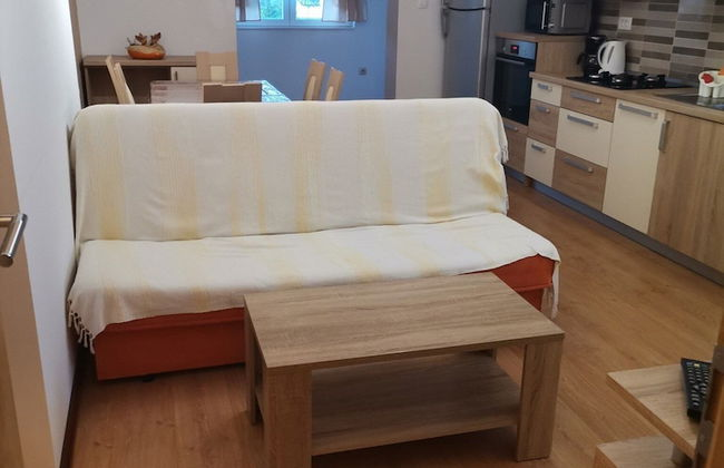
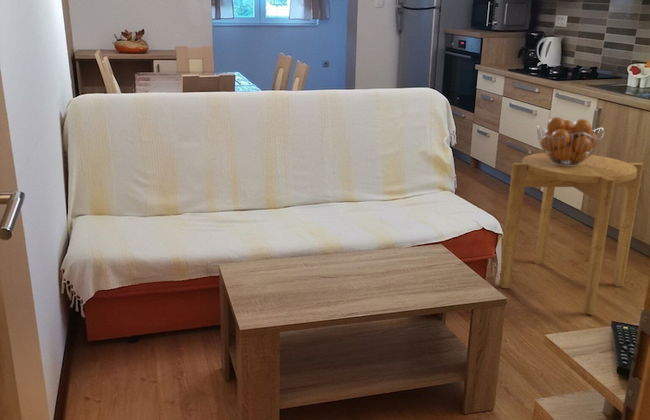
+ fruit basket [536,116,605,166]
+ side table [499,152,644,315]
